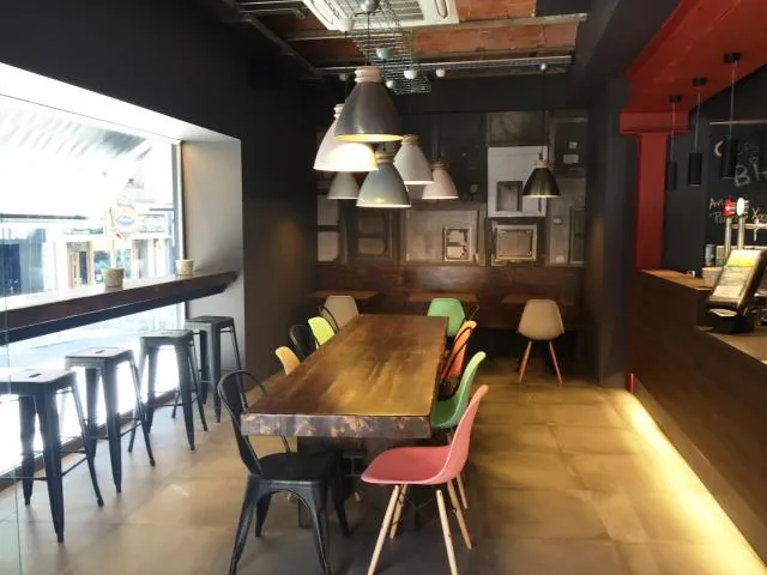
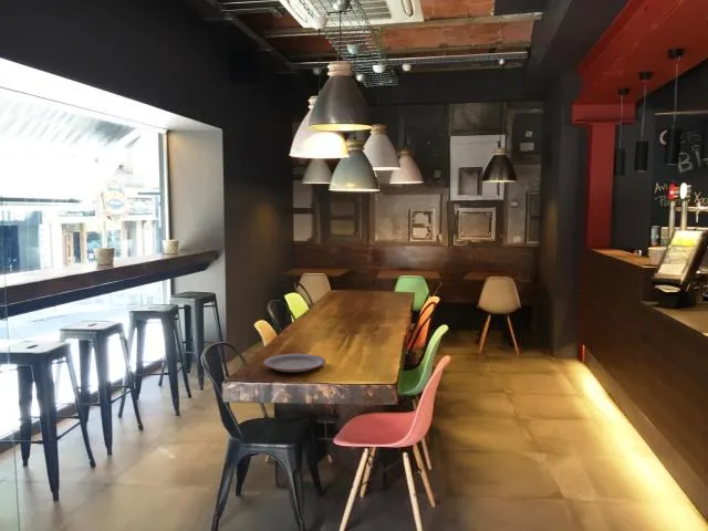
+ plate [262,353,326,373]
